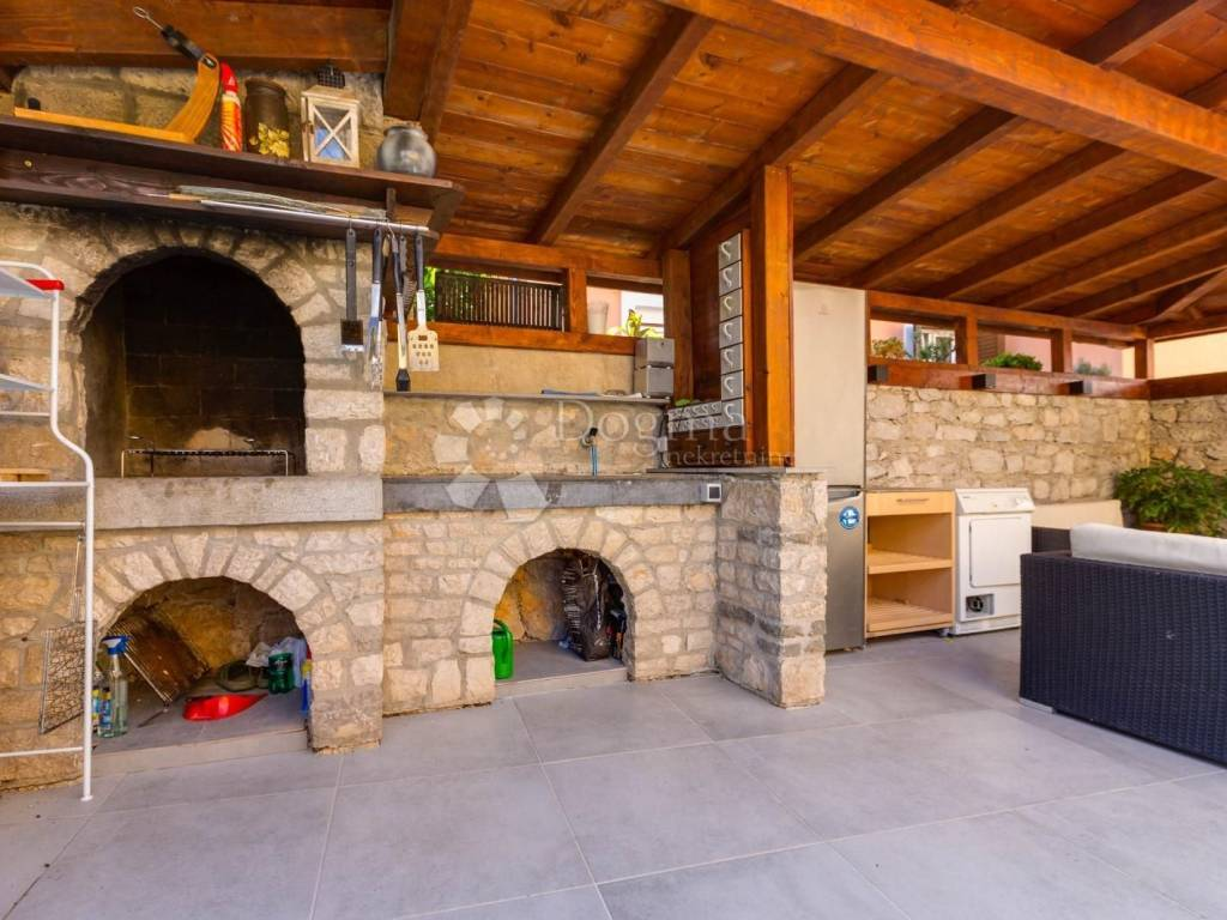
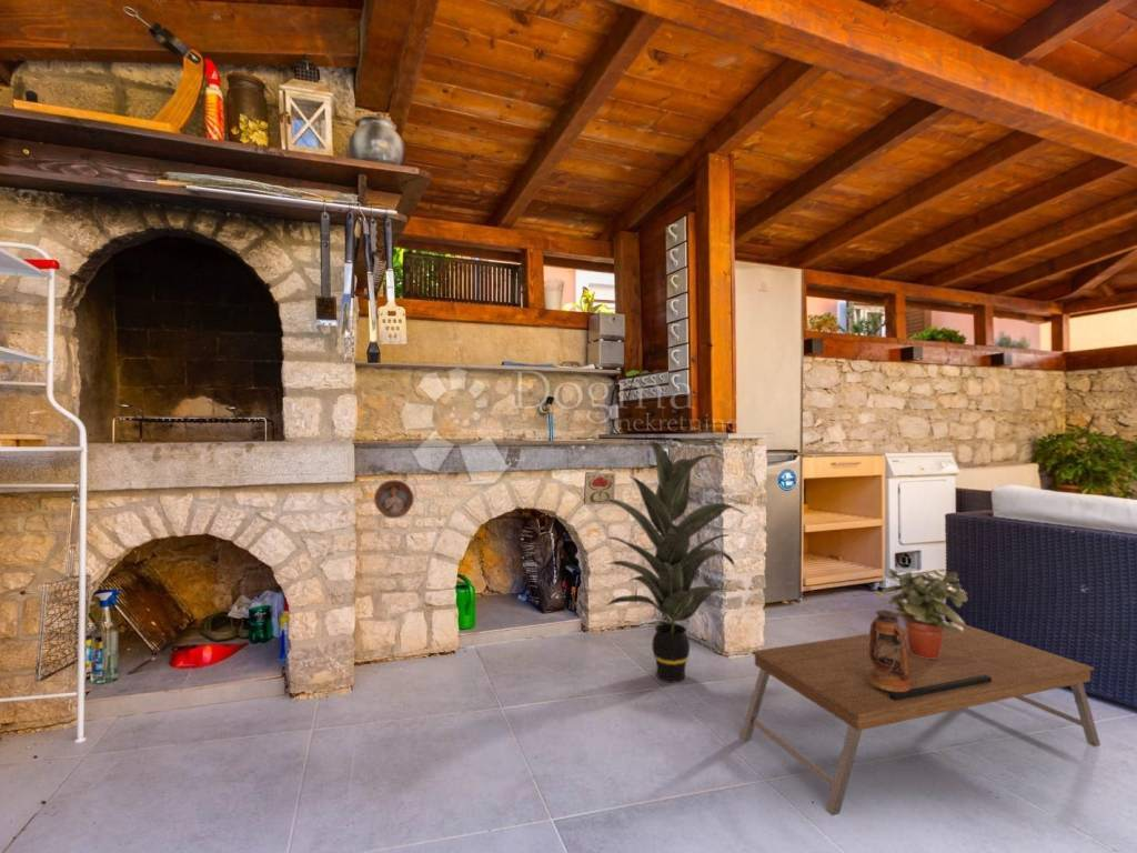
+ relief medallion [373,479,415,520]
+ lantern [867,598,910,692]
+ decorative tile [583,471,616,505]
+ coffee table [739,621,1101,817]
+ indoor plant [598,440,749,684]
+ potted plant [881,568,968,659]
